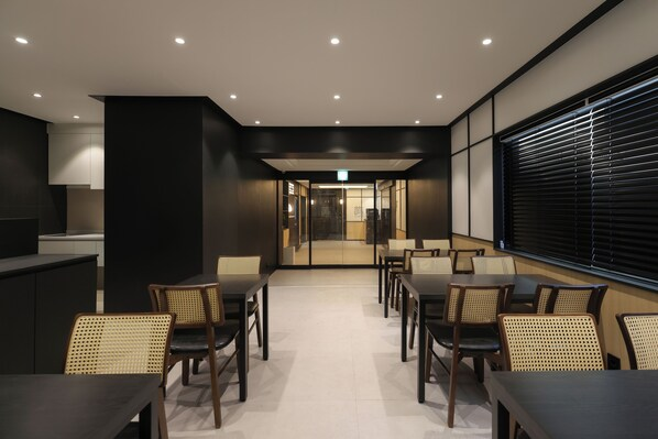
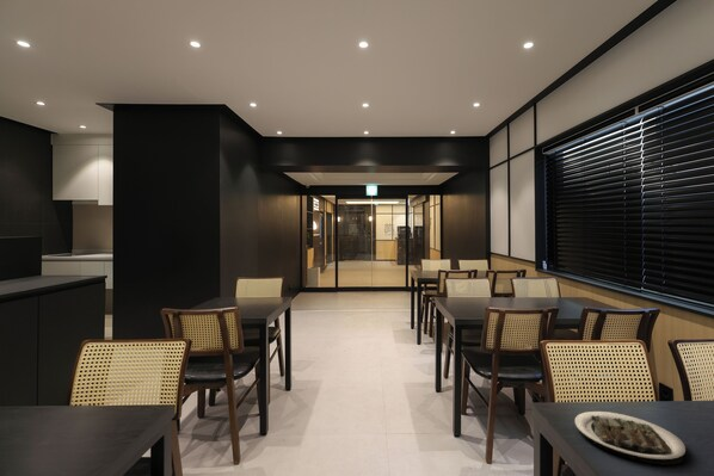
+ plate [574,410,687,465]
